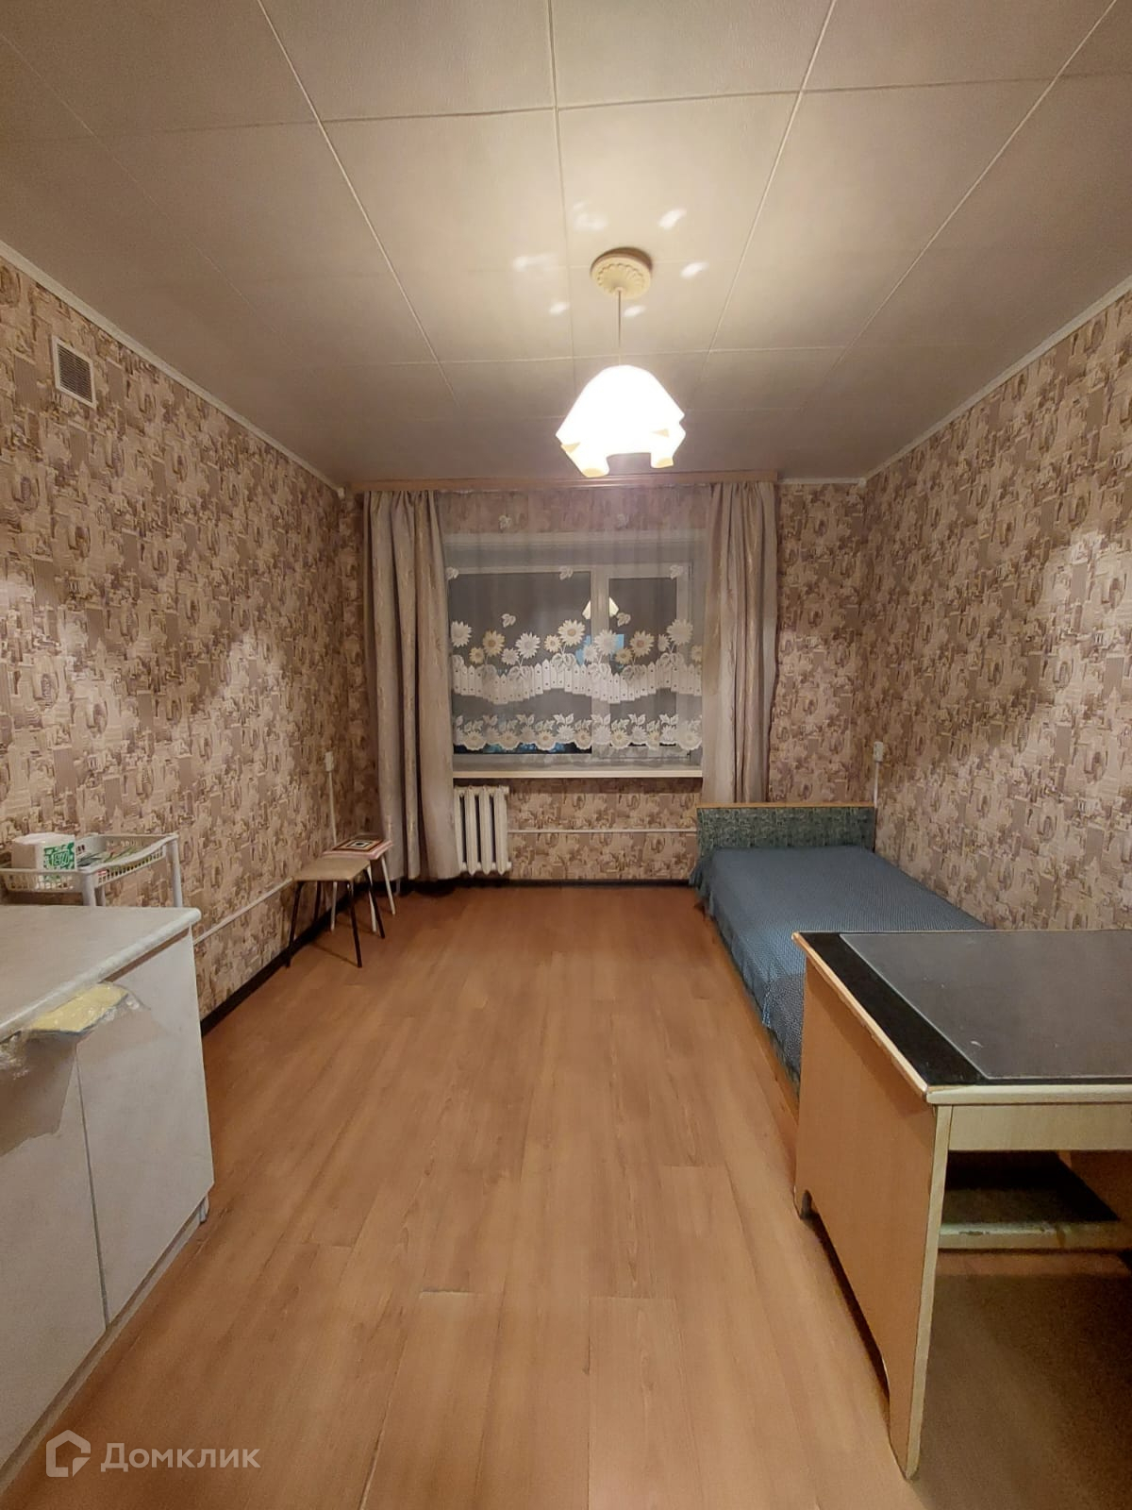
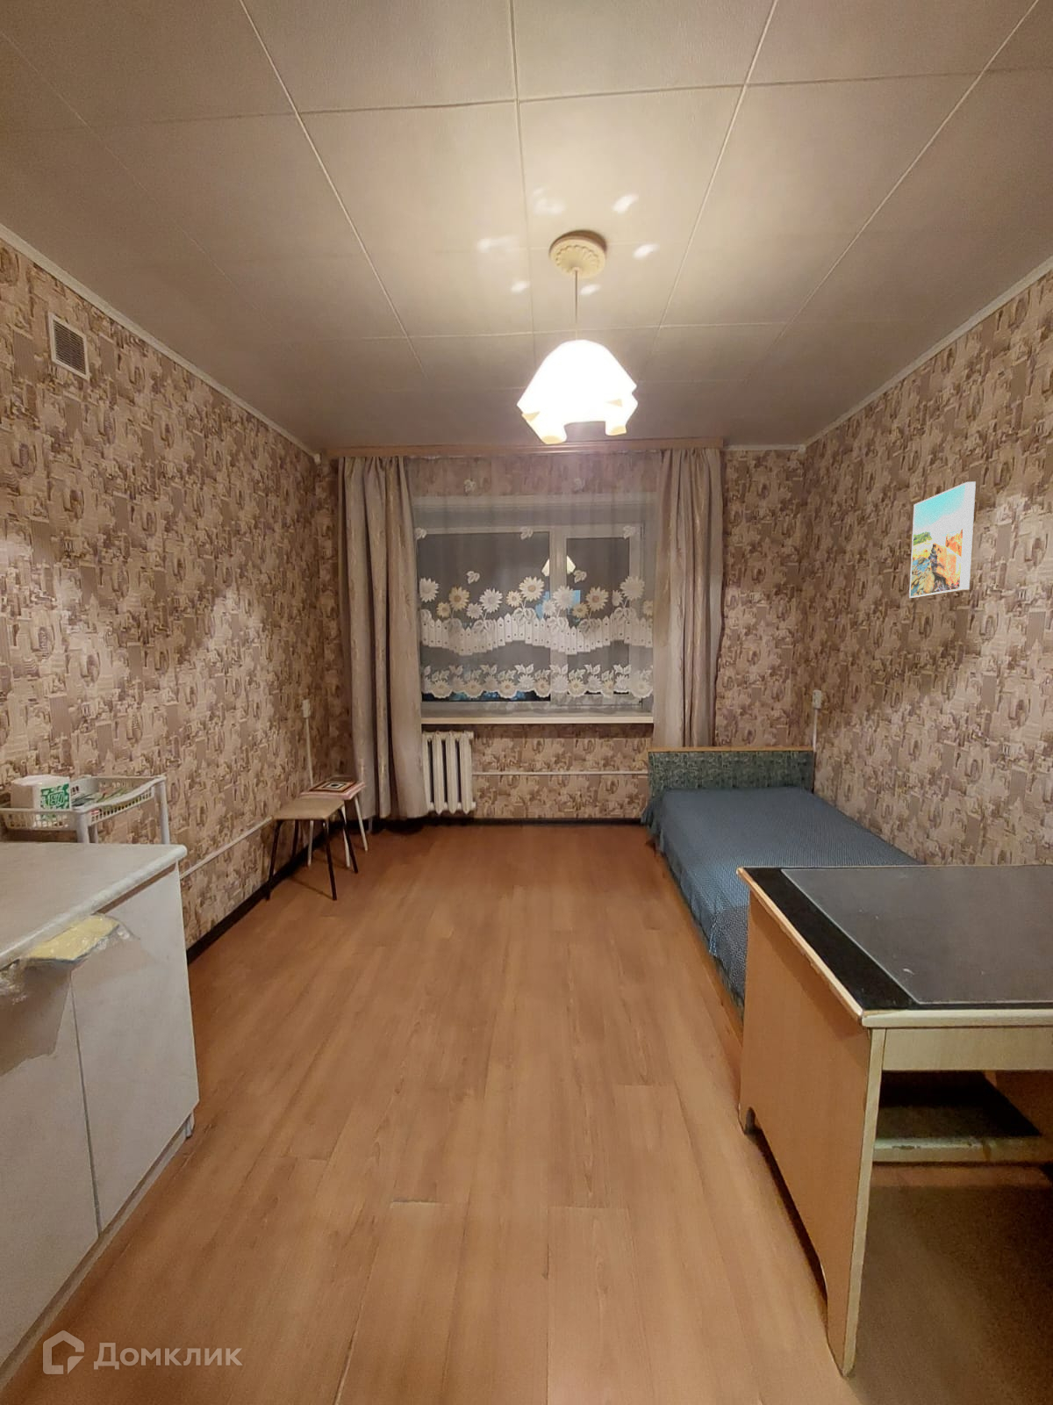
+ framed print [908,481,977,599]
